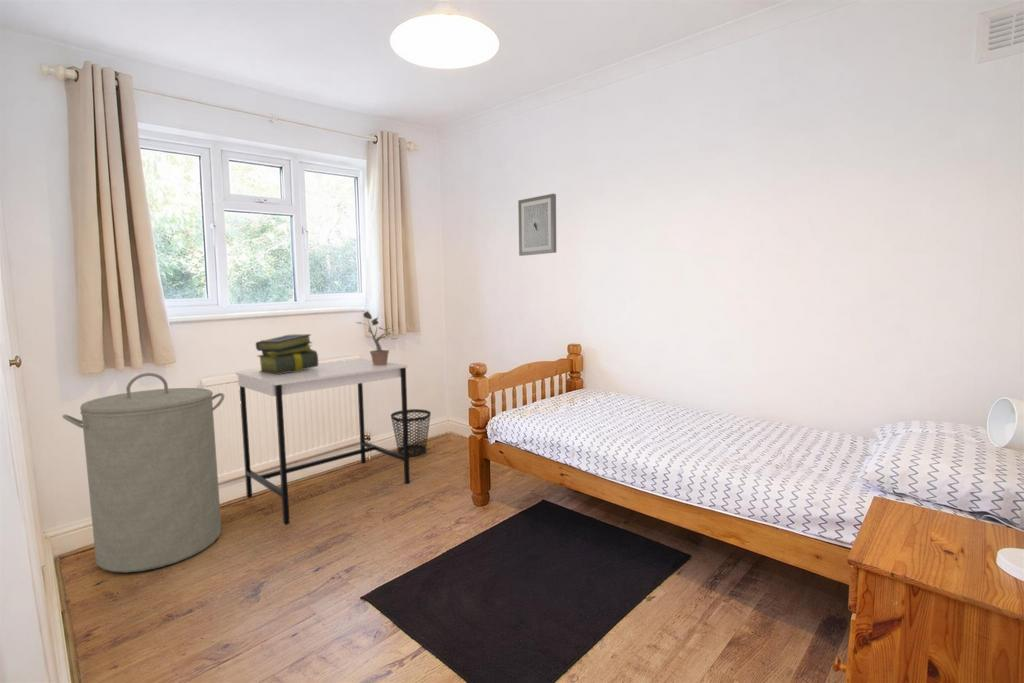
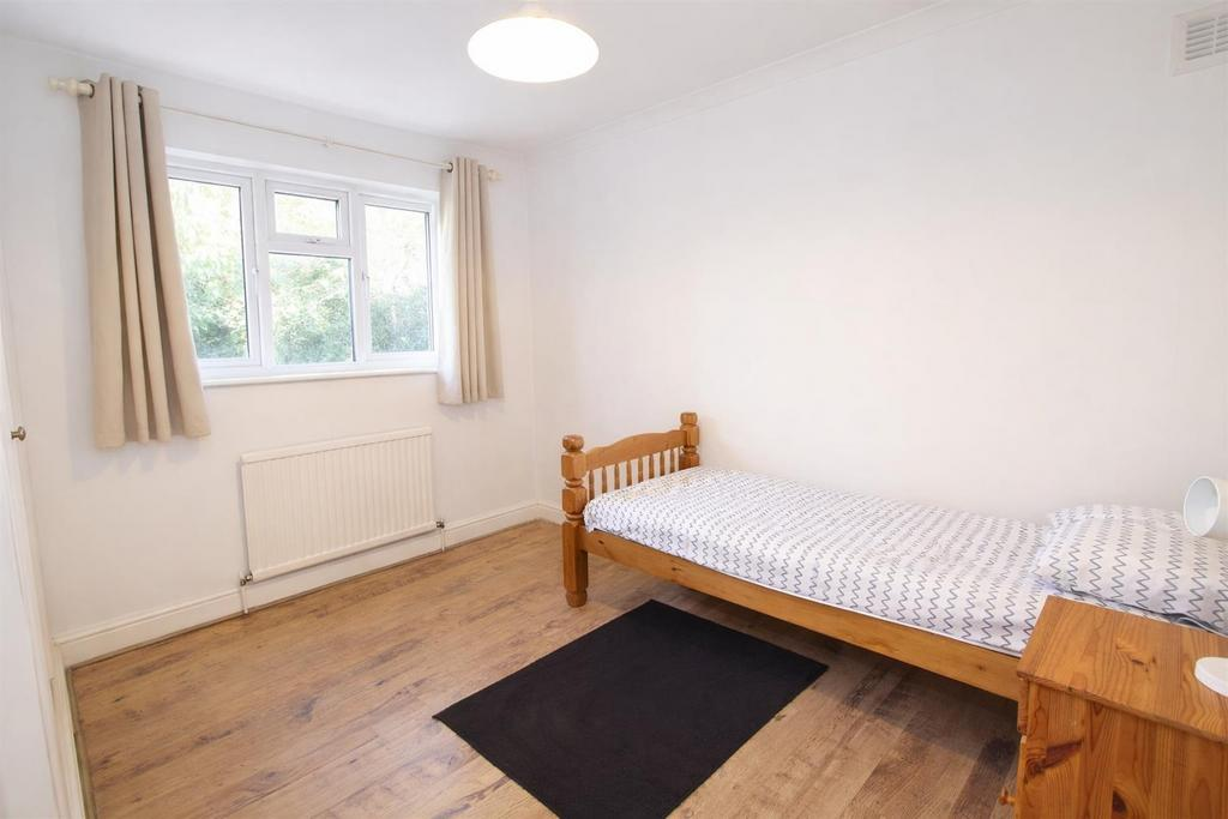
- wastebasket [390,408,432,458]
- laundry hamper [62,372,225,573]
- wall art [517,193,557,257]
- desk [235,357,411,526]
- stack of books [255,333,319,375]
- potted plant [354,310,399,366]
